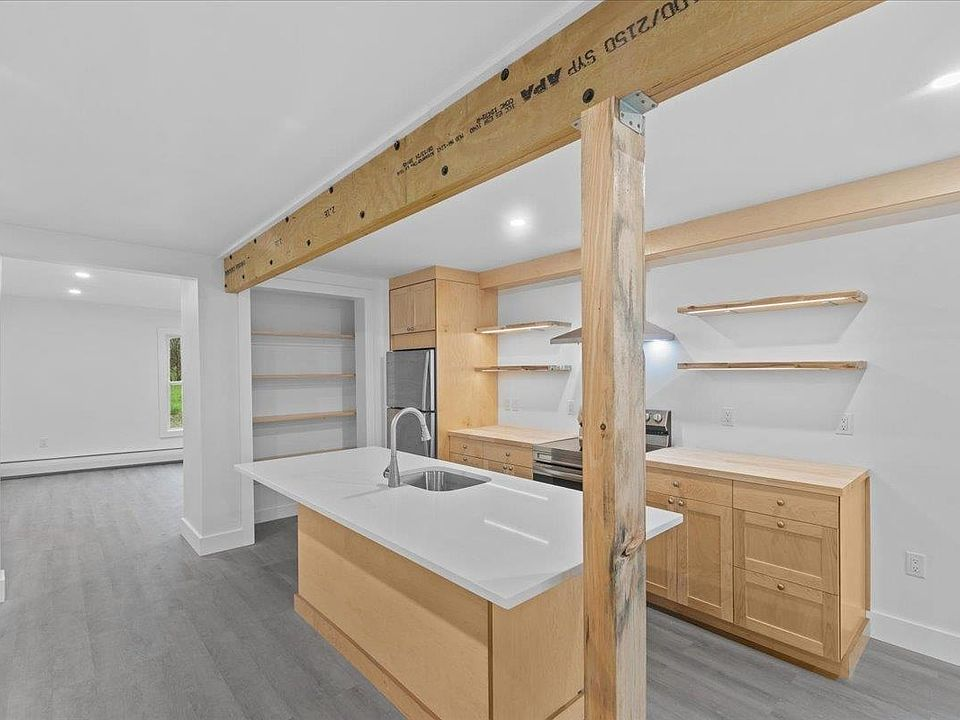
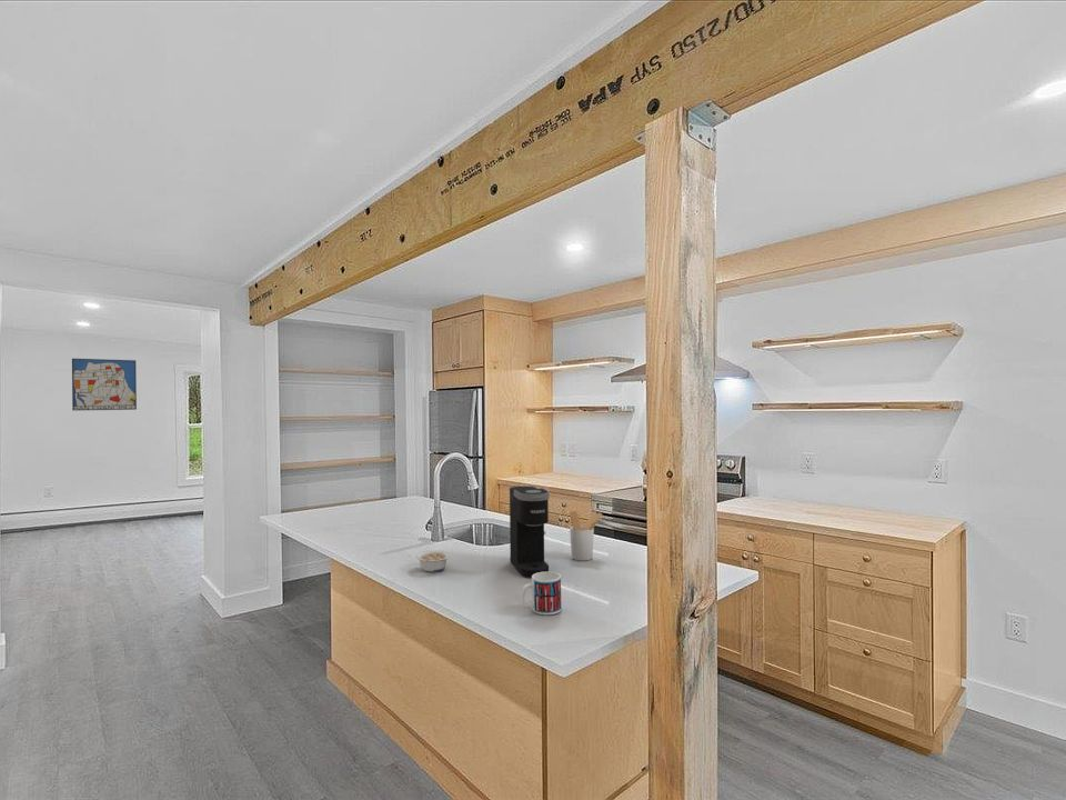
+ coffee maker [509,486,551,579]
+ mug [520,571,563,616]
+ legume [415,550,451,573]
+ wall art [71,358,138,412]
+ utensil holder [569,510,603,562]
